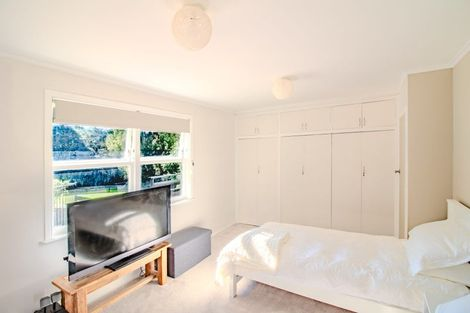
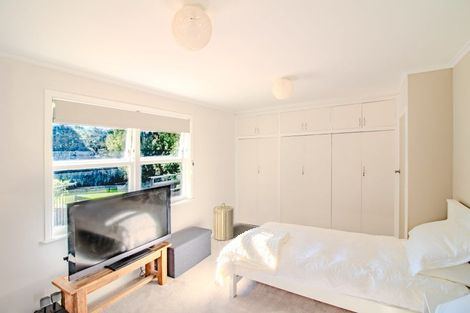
+ laundry hamper [213,203,235,242]
